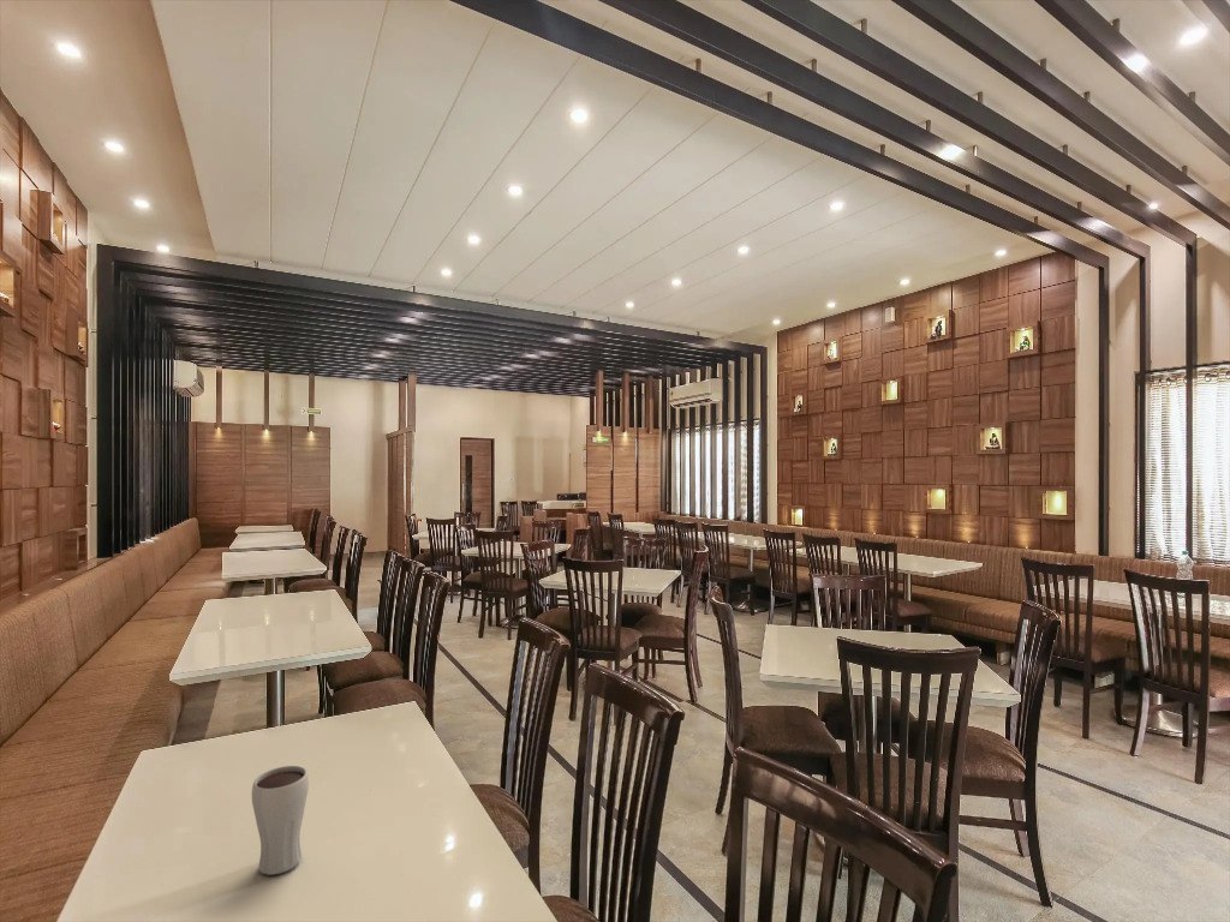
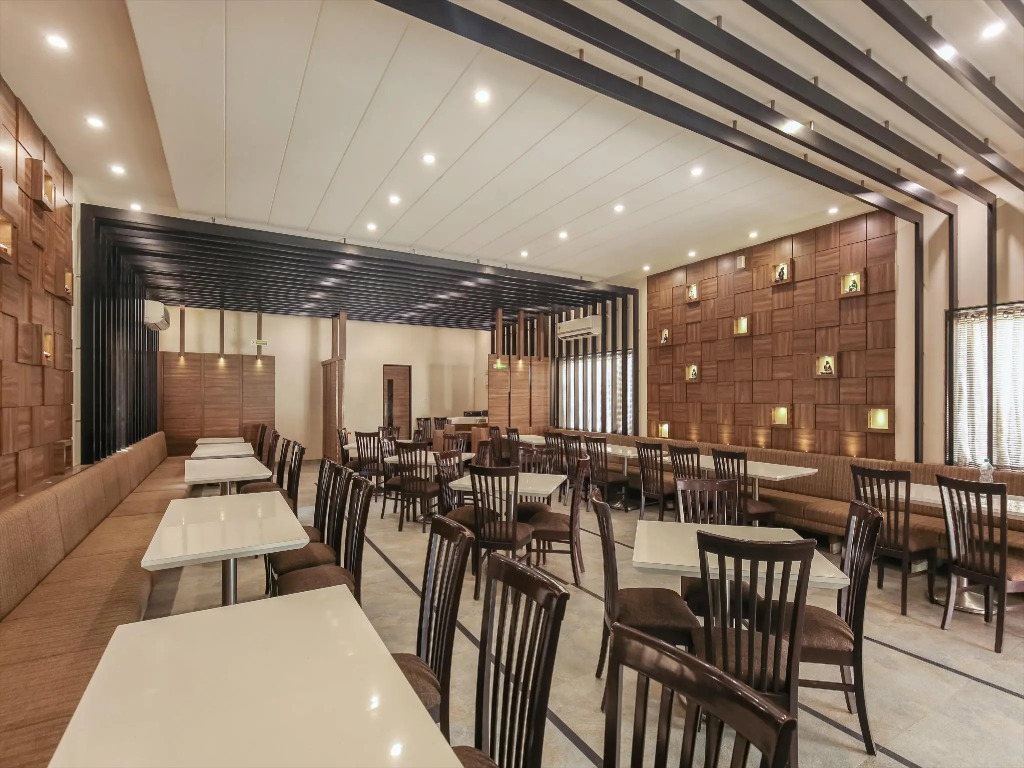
- drinking glass [251,765,310,876]
